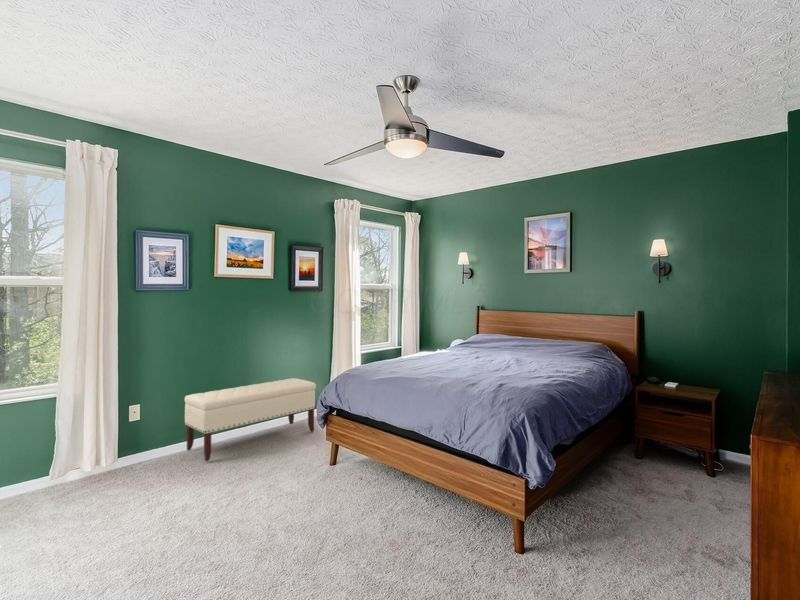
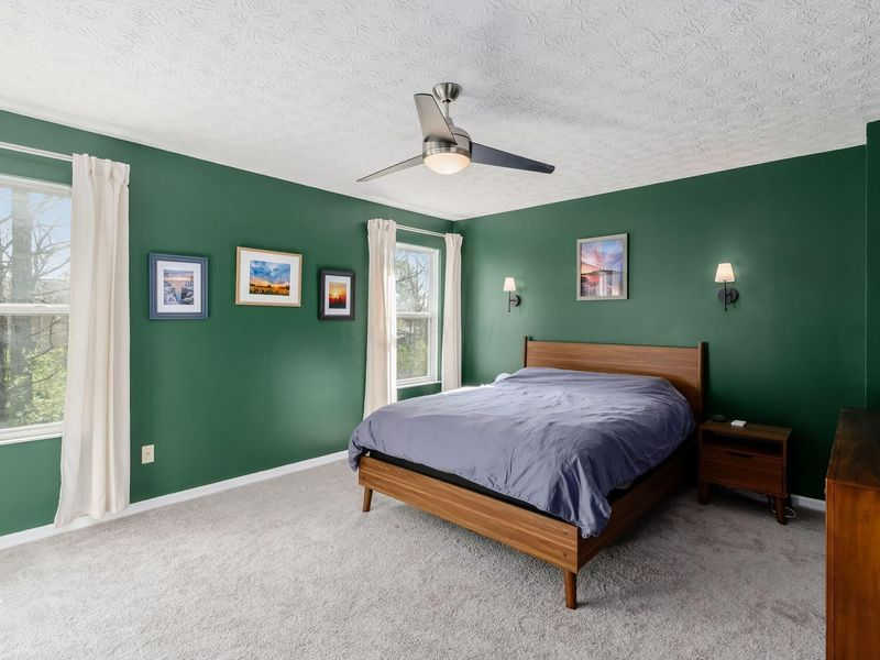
- bench [183,377,317,462]
